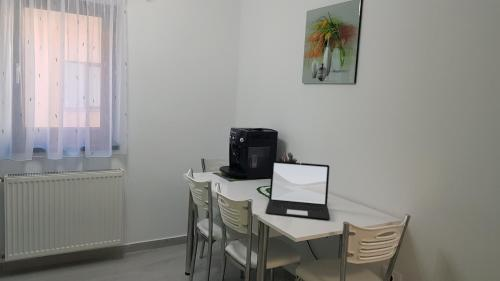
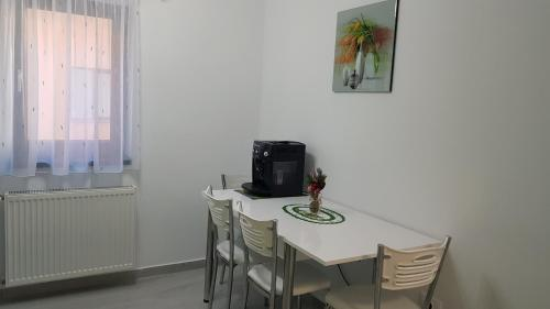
- laptop [264,160,331,220]
